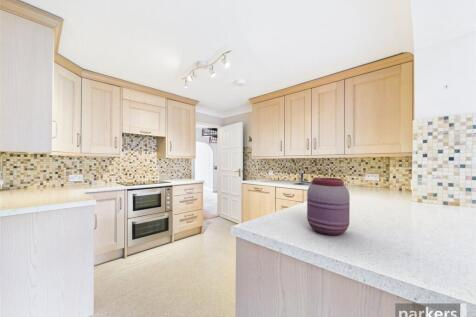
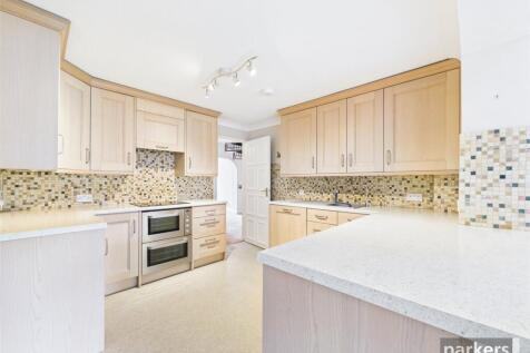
- jar [306,177,351,236]
